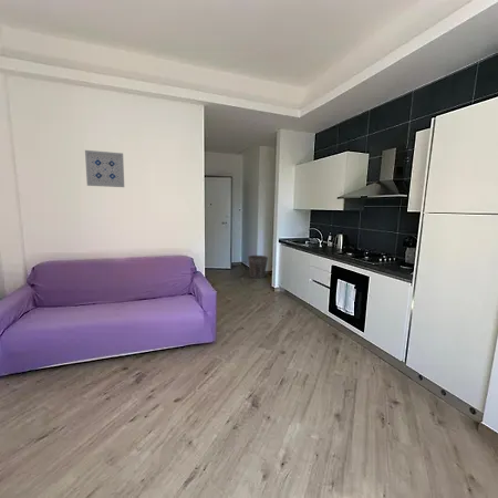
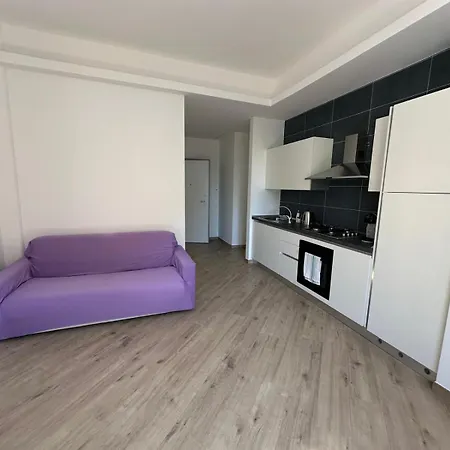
- wall art [84,149,125,188]
- waste bin [247,255,269,279]
